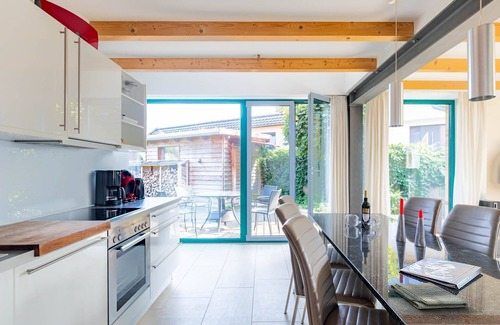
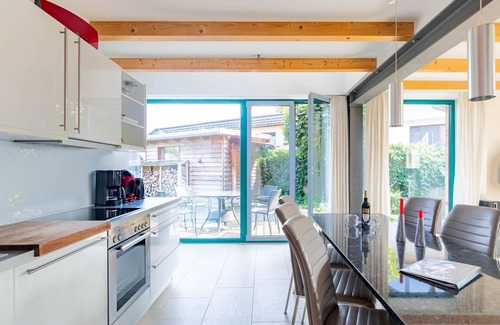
- dish towel [389,281,469,310]
